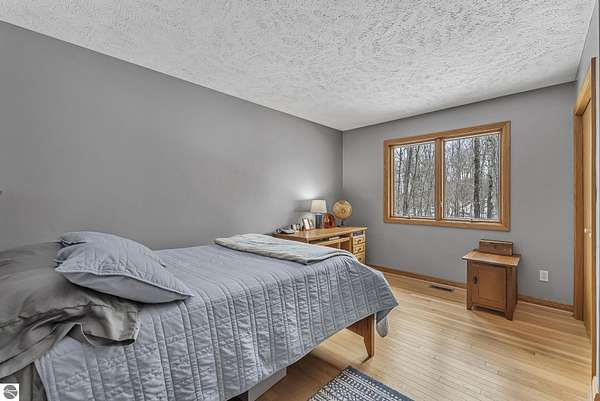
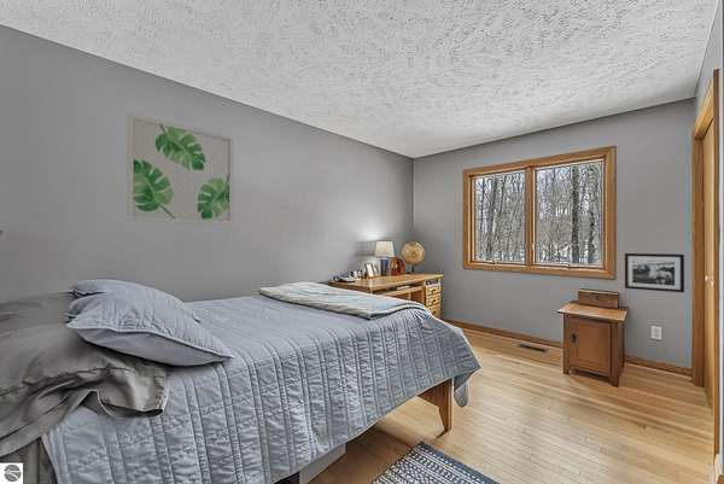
+ picture frame [624,252,685,293]
+ wall art [125,112,234,226]
